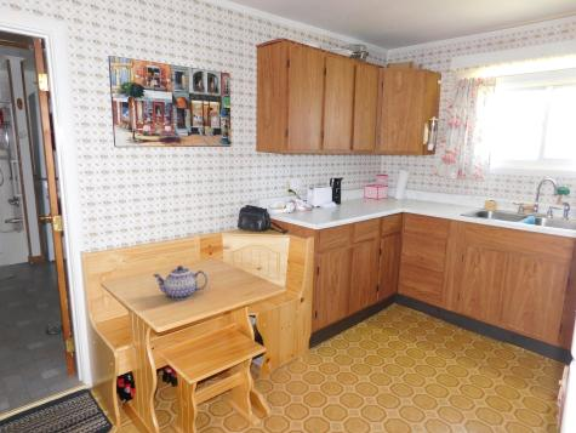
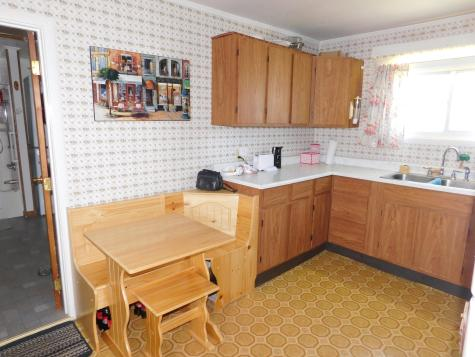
- teapot [153,264,209,301]
